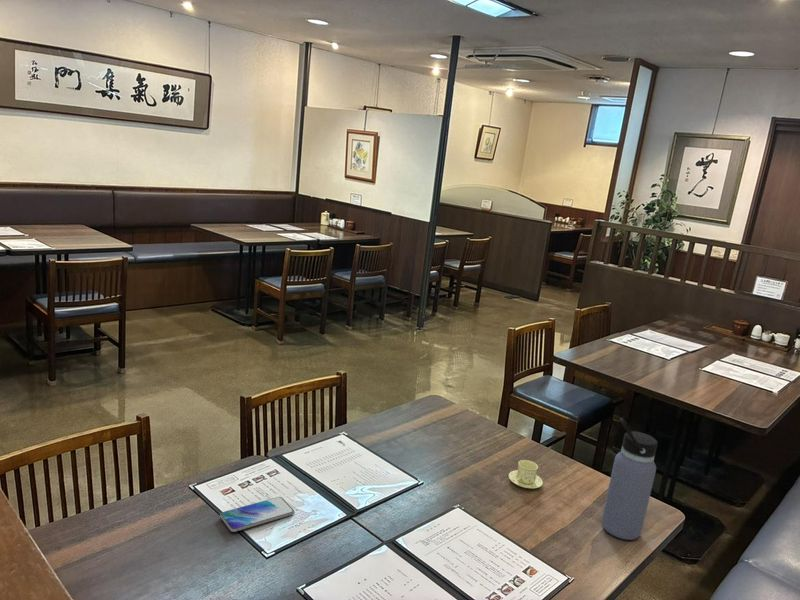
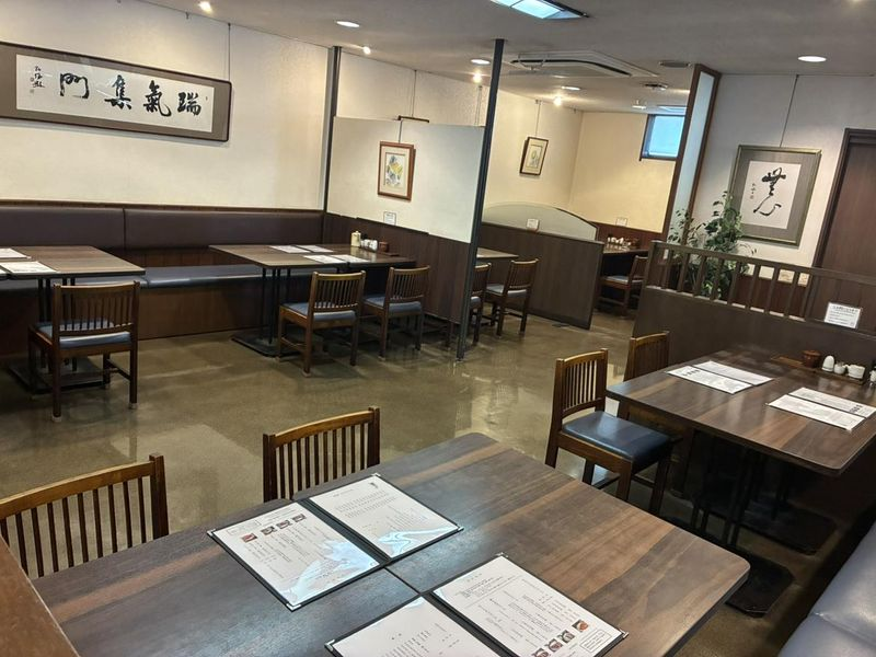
- chinaware [508,459,544,489]
- water bottle [600,417,659,541]
- smartphone [219,496,295,533]
